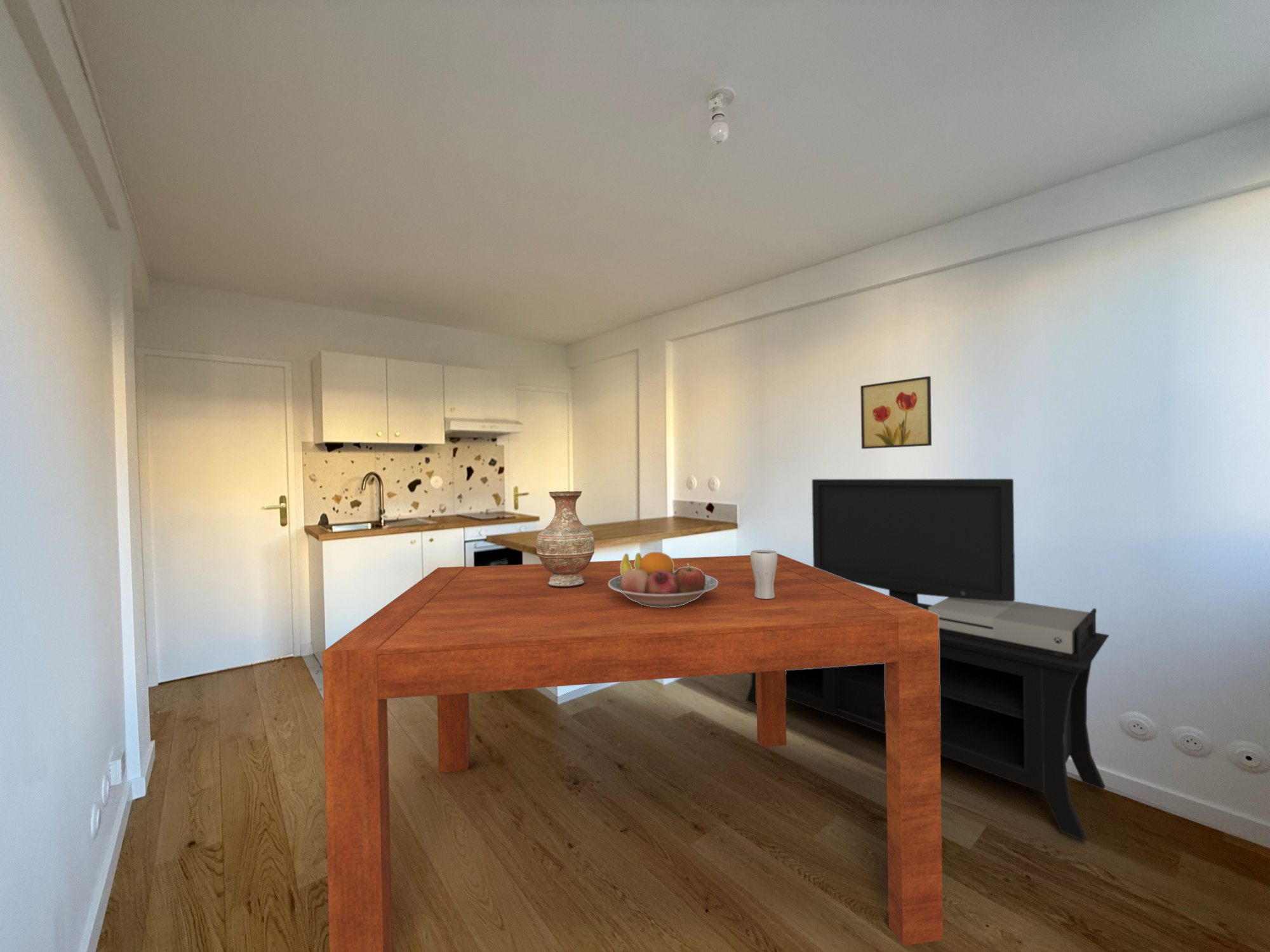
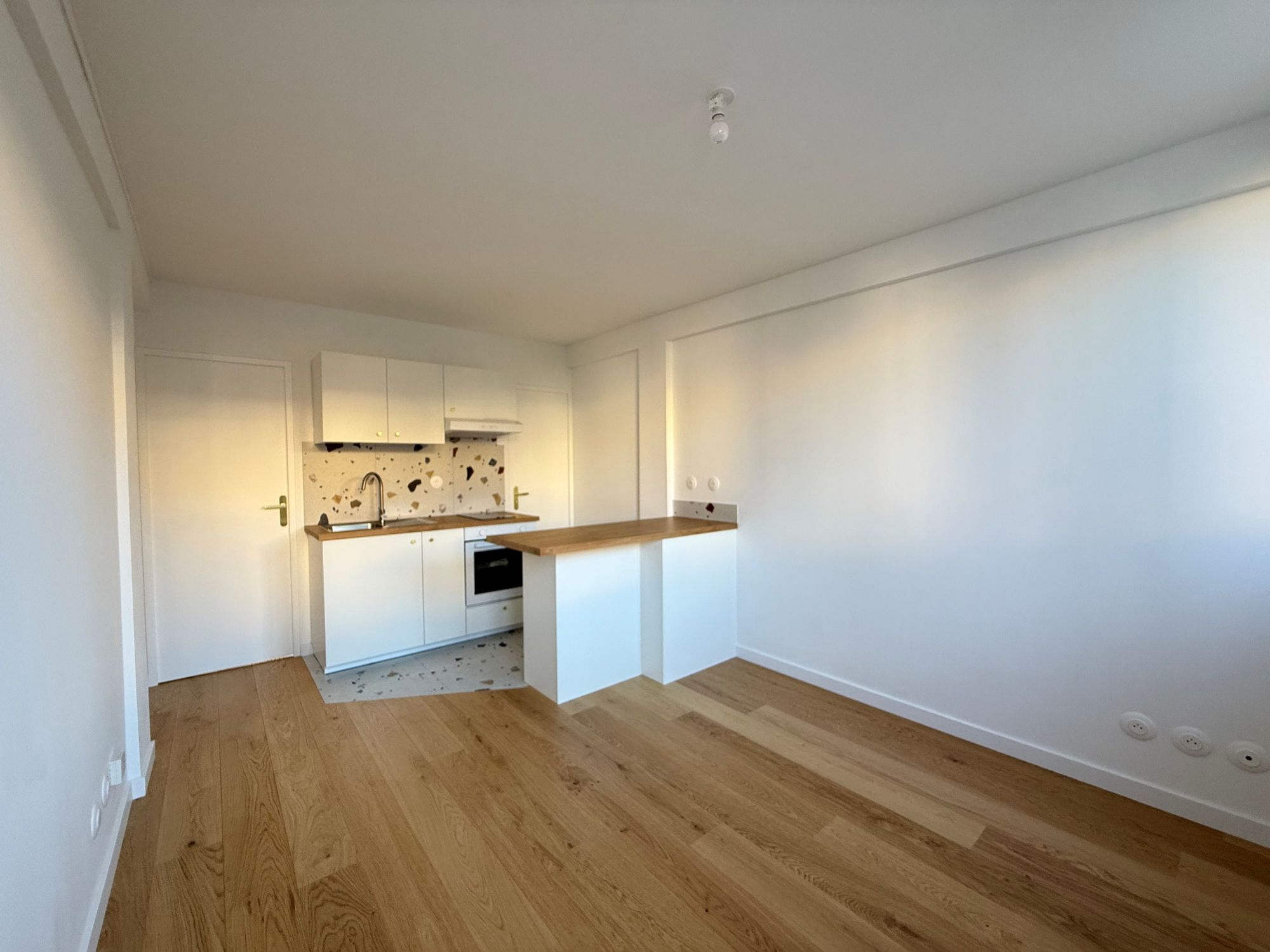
- wall art [860,376,932,449]
- fruit bowl [608,552,718,607]
- media console [745,478,1110,842]
- drinking glass [750,549,778,599]
- dining table [322,553,944,952]
- vase [535,491,596,587]
